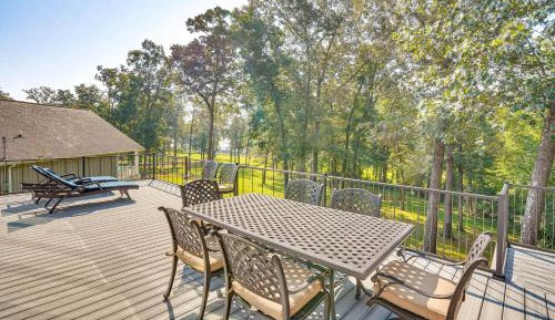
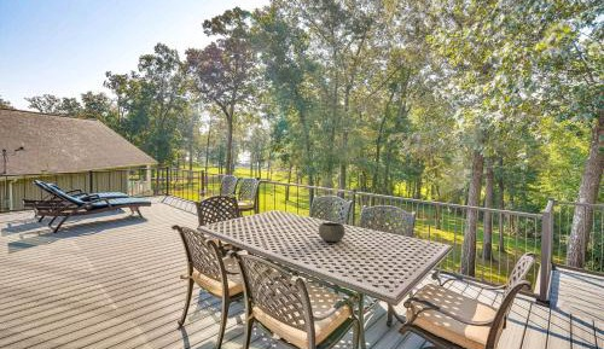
+ bowl [318,221,347,243]
